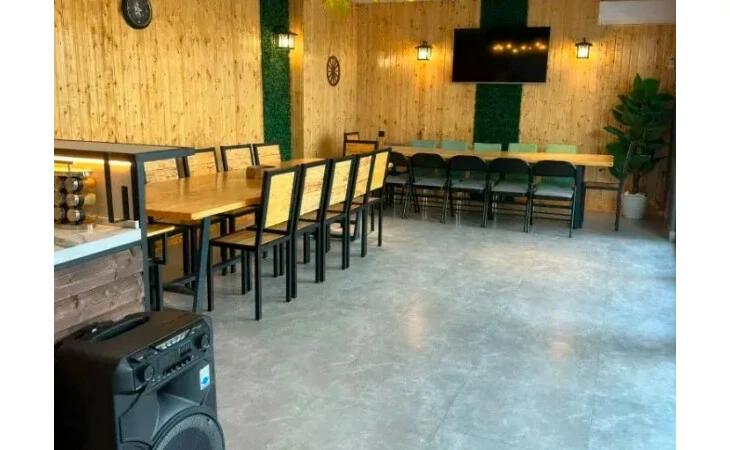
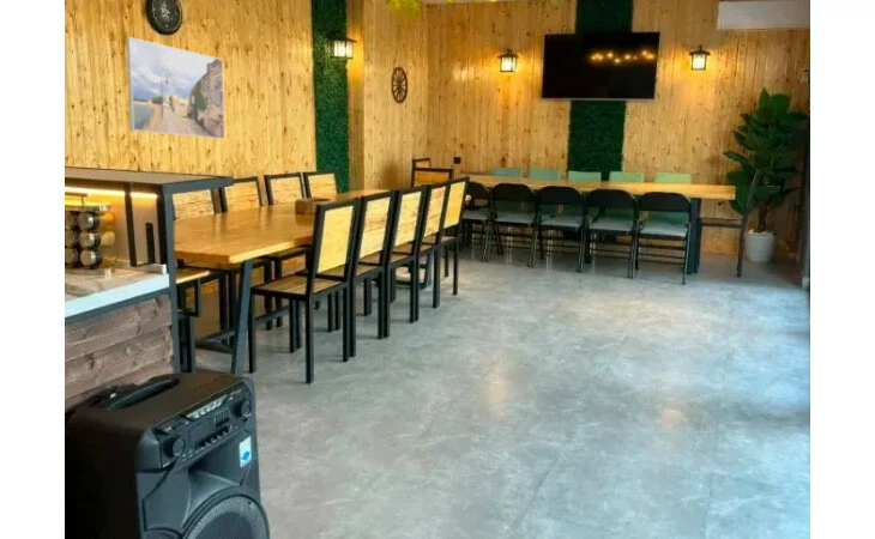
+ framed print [125,36,227,140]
